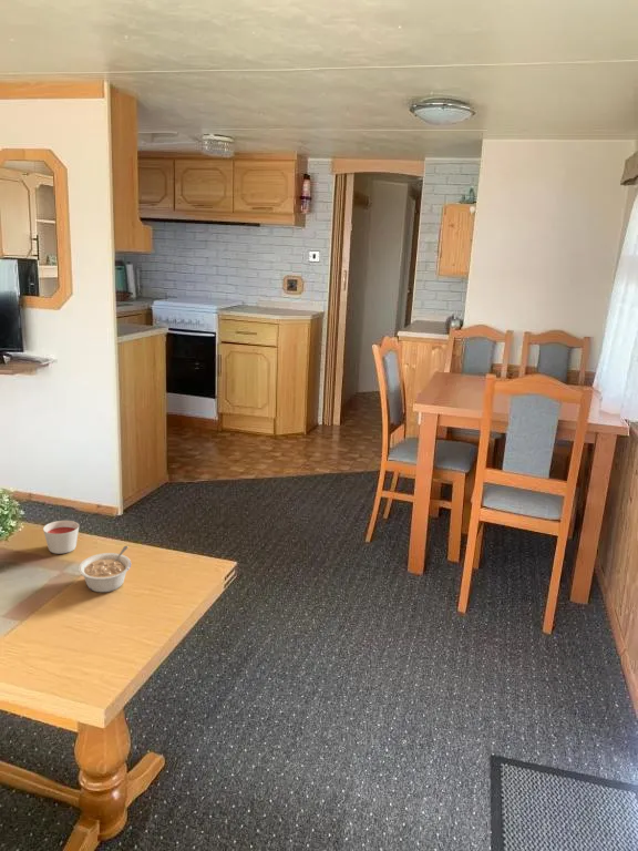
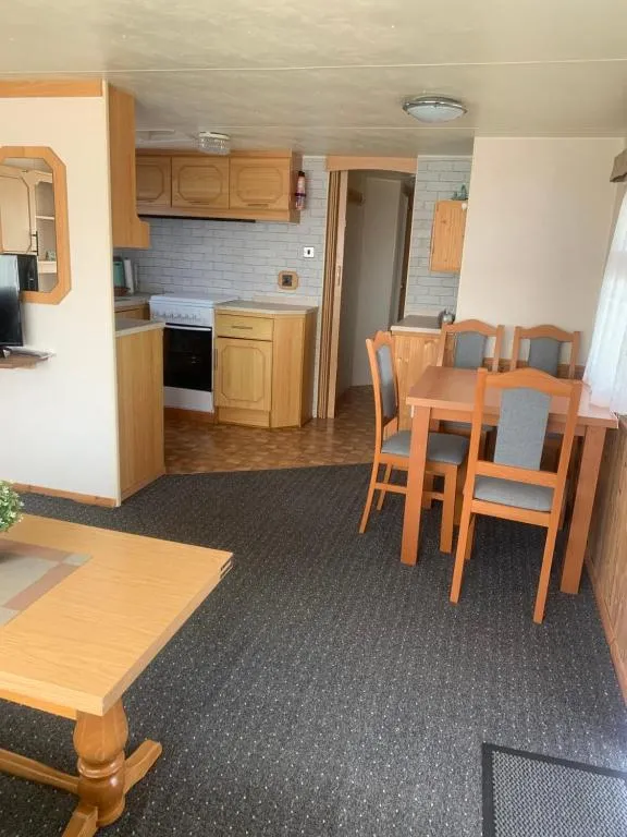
- candle [42,520,80,555]
- legume [78,545,132,593]
